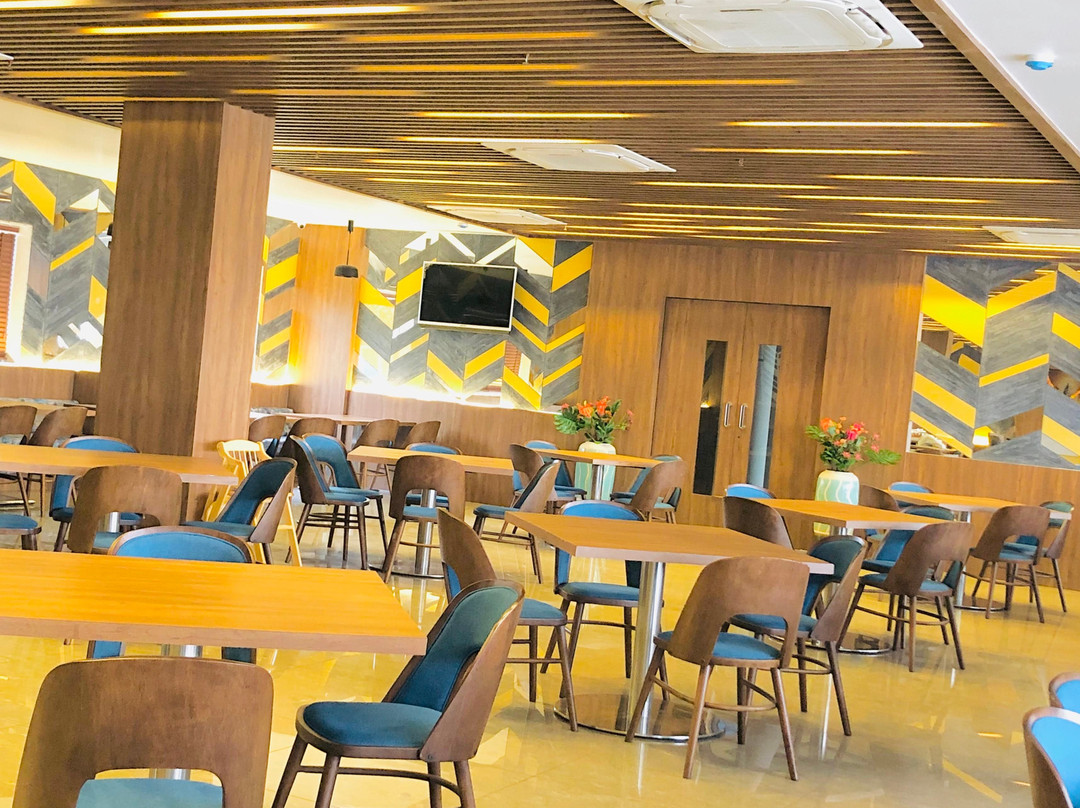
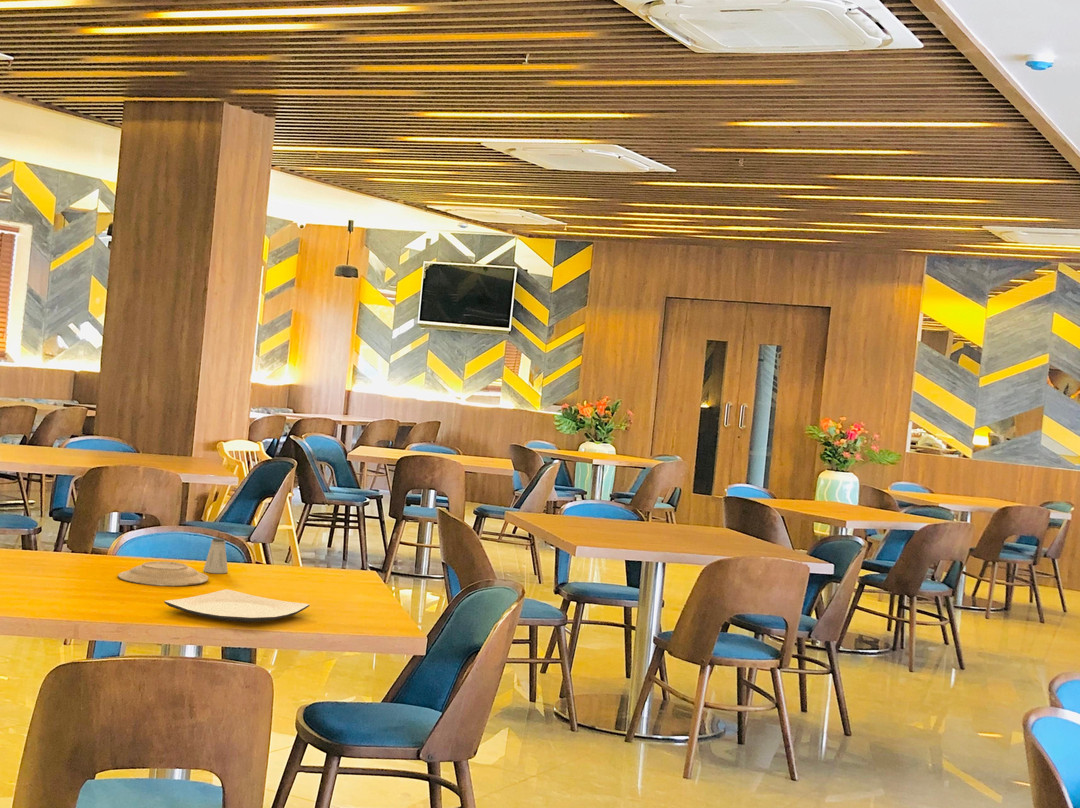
+ plate [117,561,209,587]
+ saltshaker [202,537,229,574]
+ plate [163,588,310,624]
